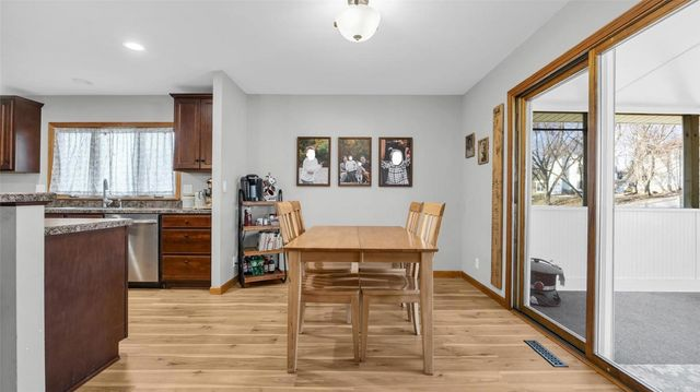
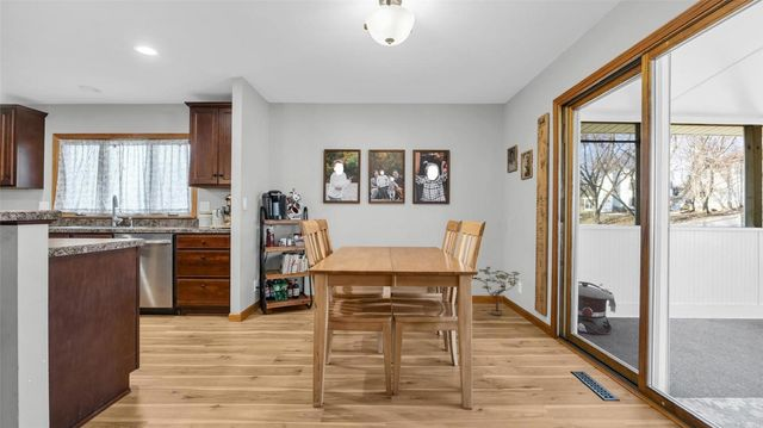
+ decorative plant [472,266,521,316]
